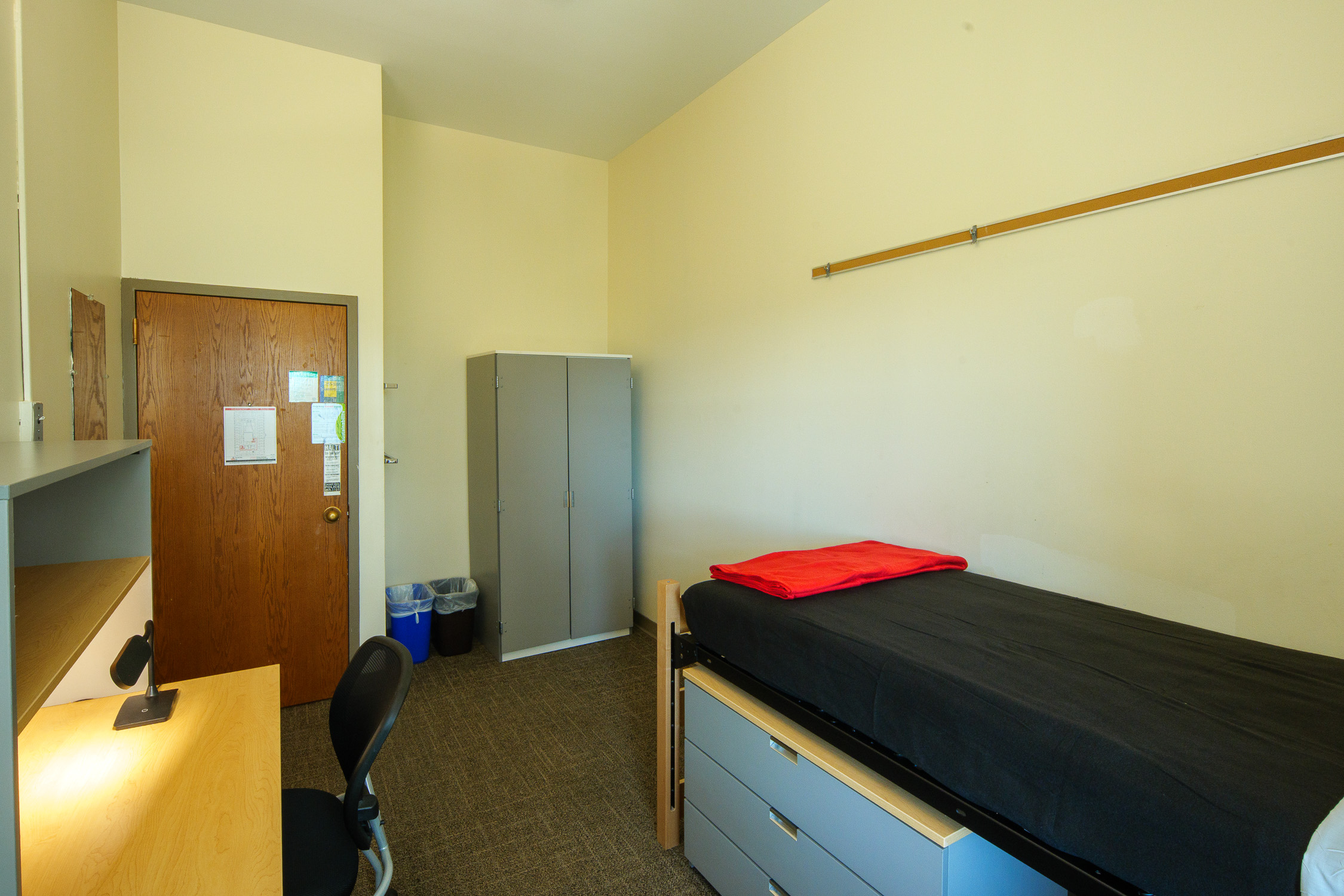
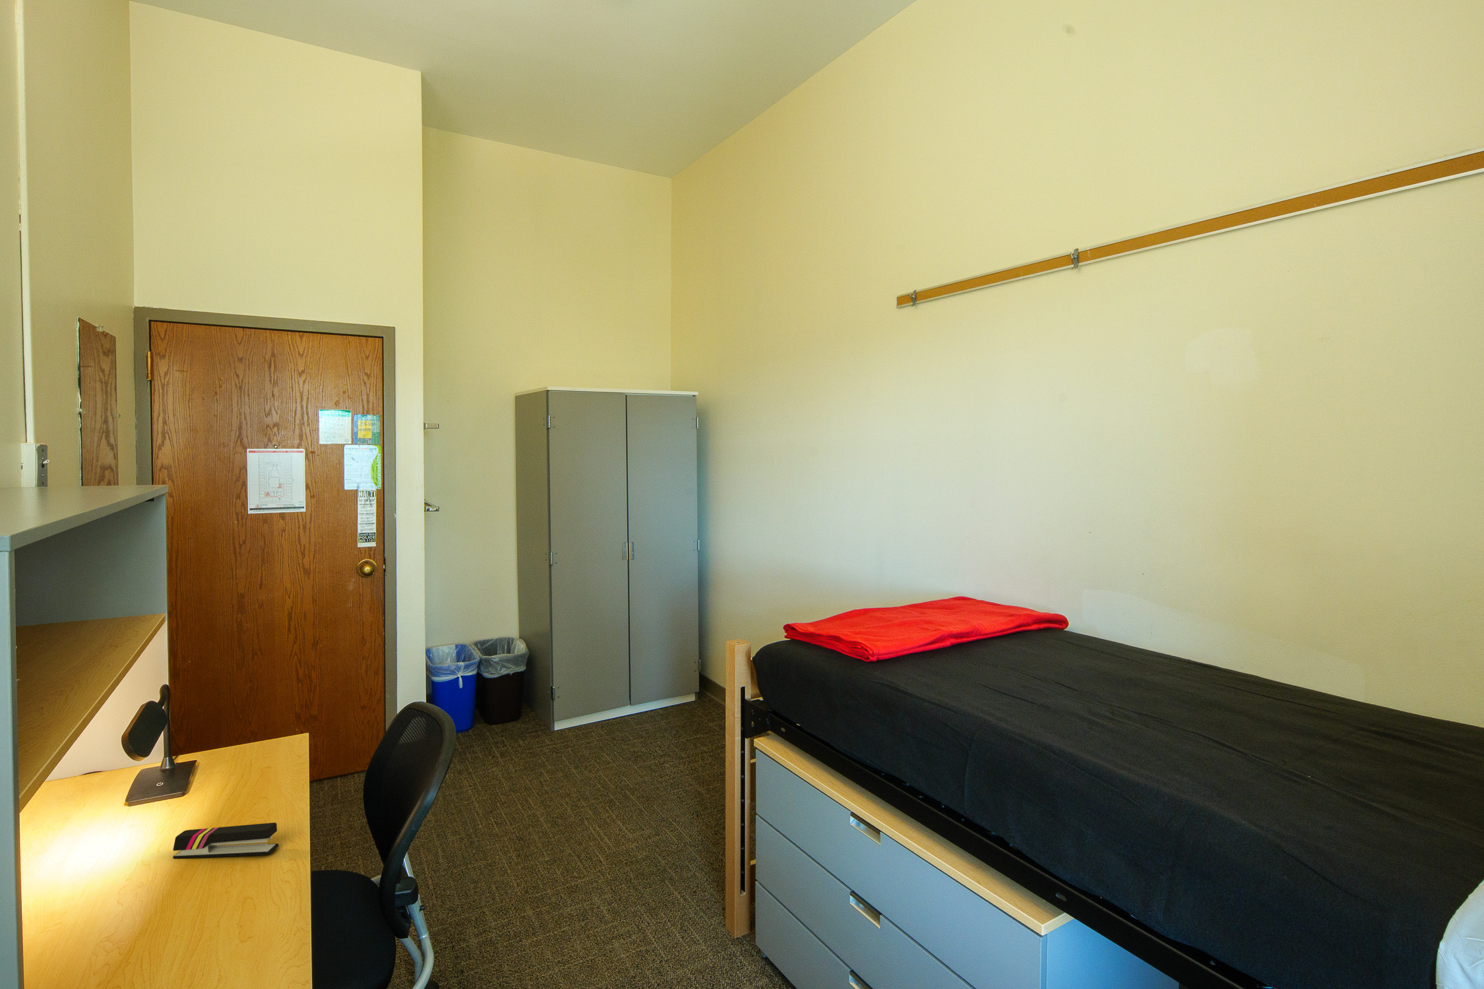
+ stapler [172,822,279,860]
